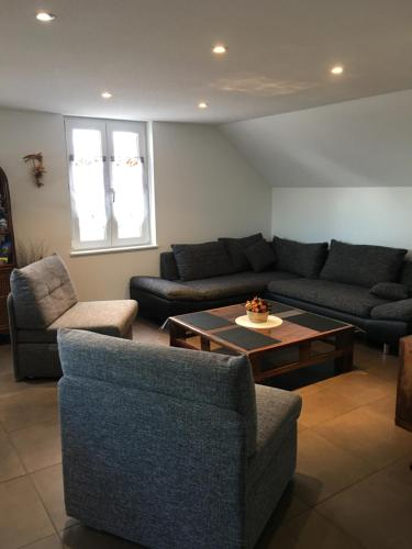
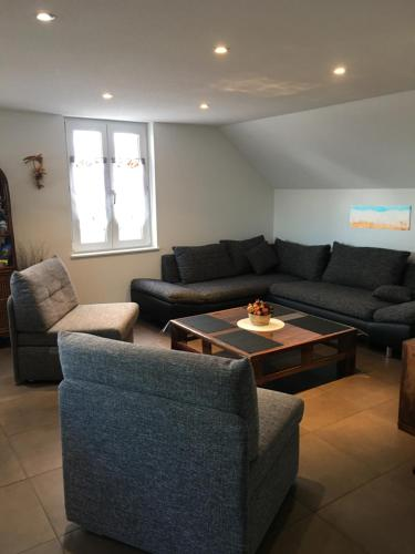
+ wall art [349,205,413,232]
